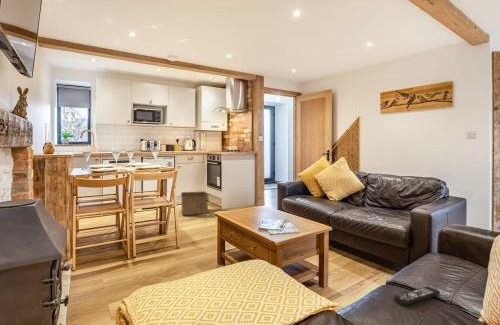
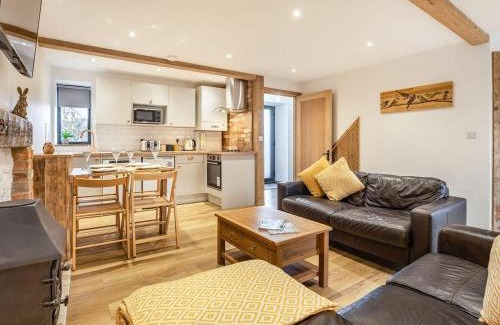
- remote control [393,285,441,307]
- storage bin [180,191,209,216]
